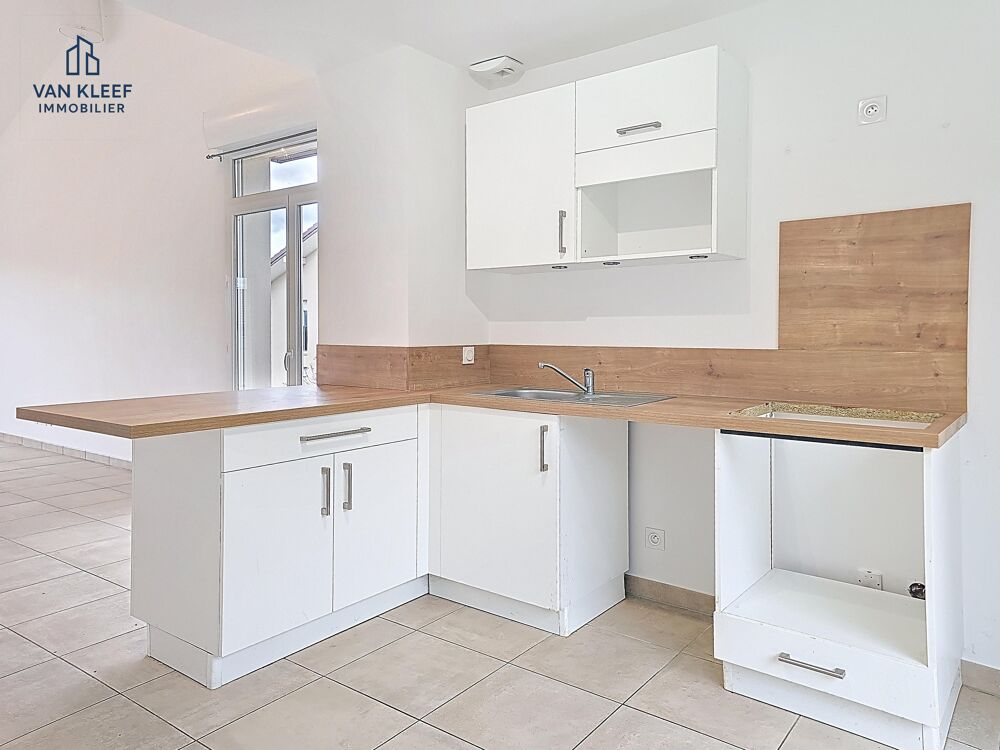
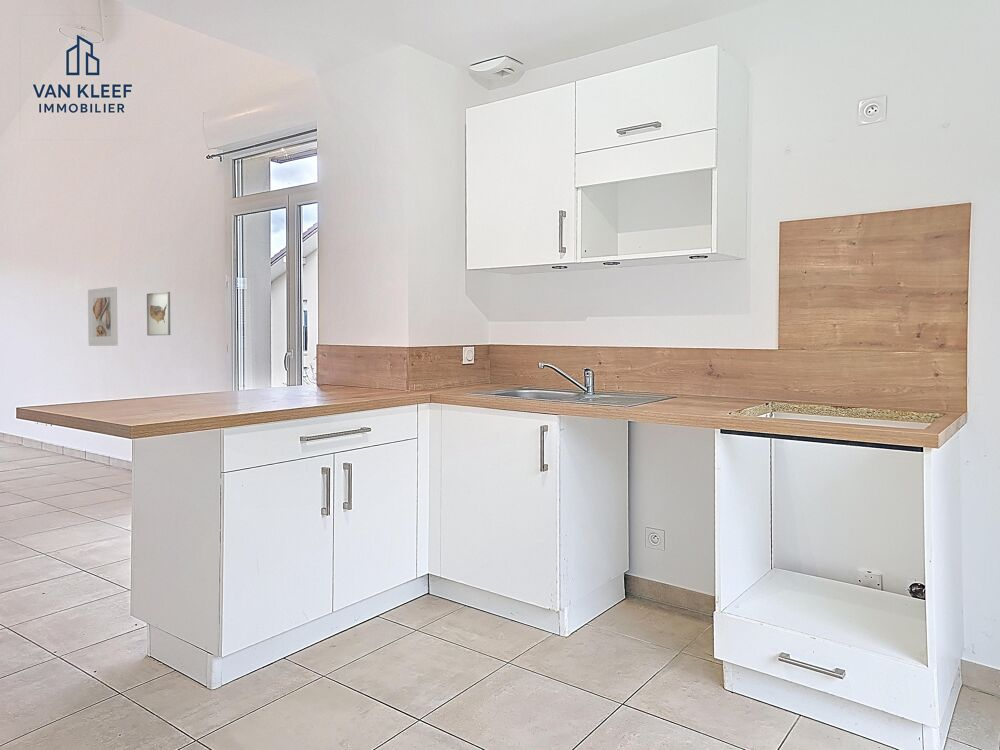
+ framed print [87,286,119,347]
+ wall art [146,291,171,337]
